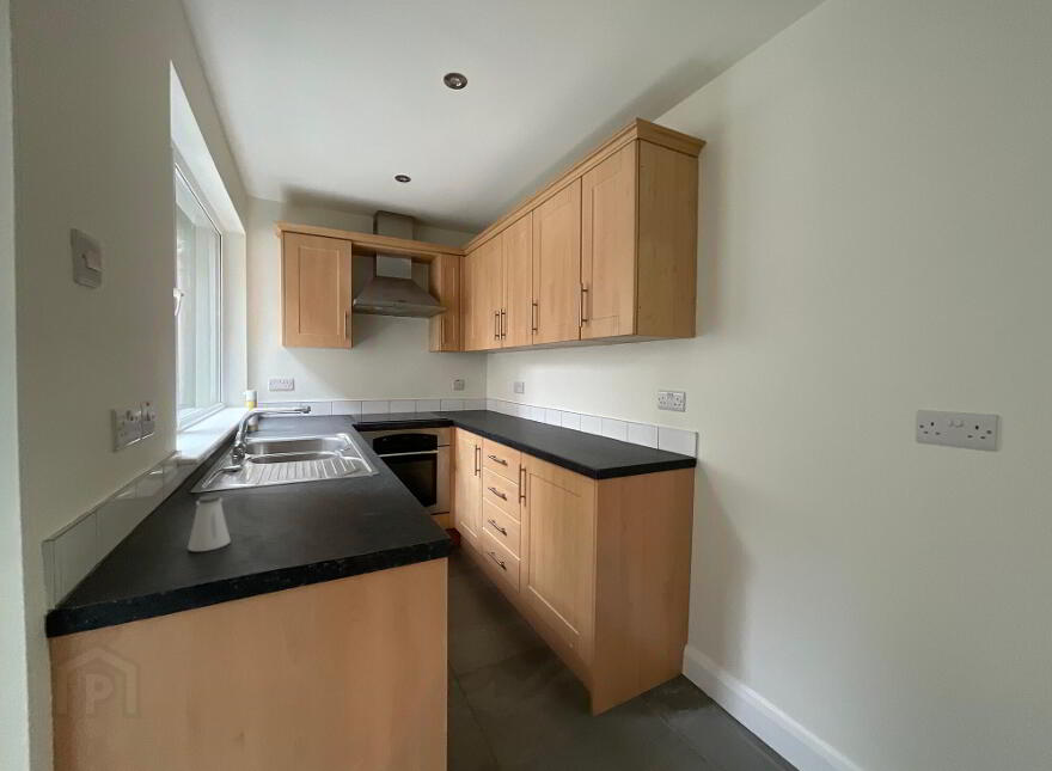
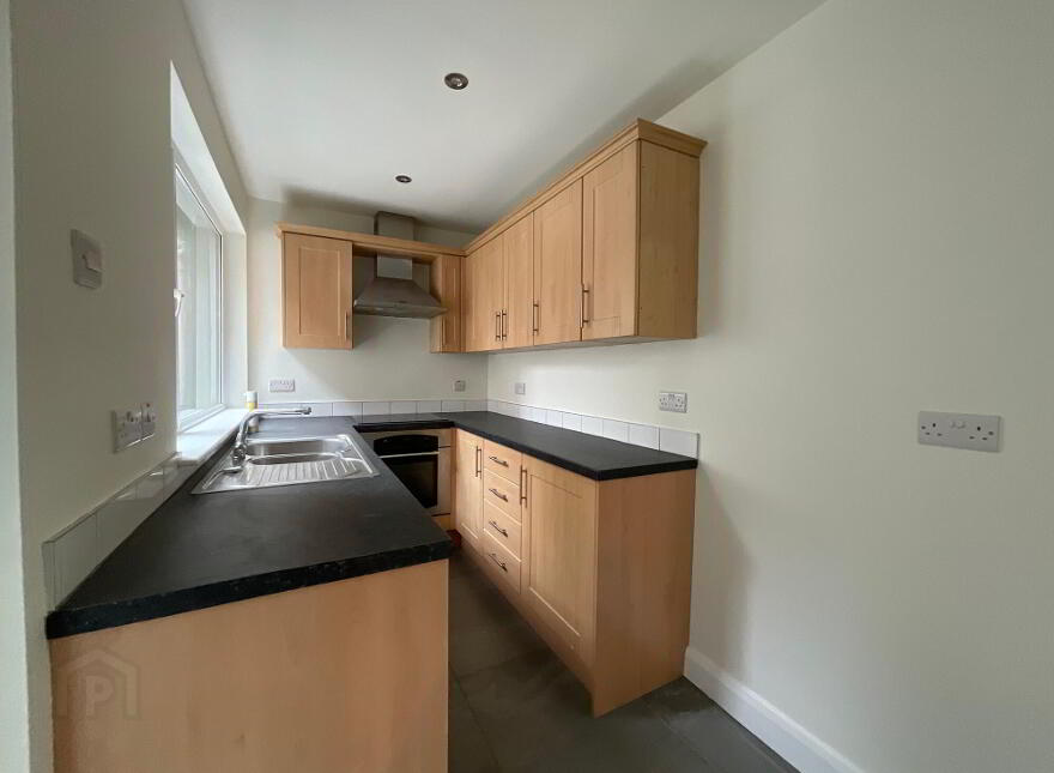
- saltshaker [186,494,232,552]
